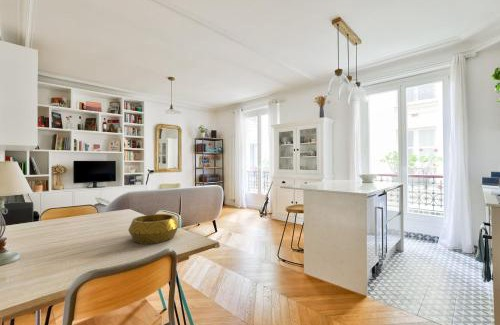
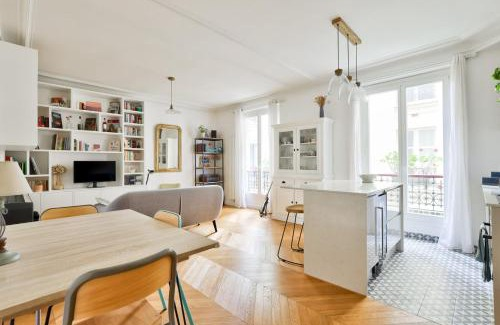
- decorative bowl [127,213,180,244]
